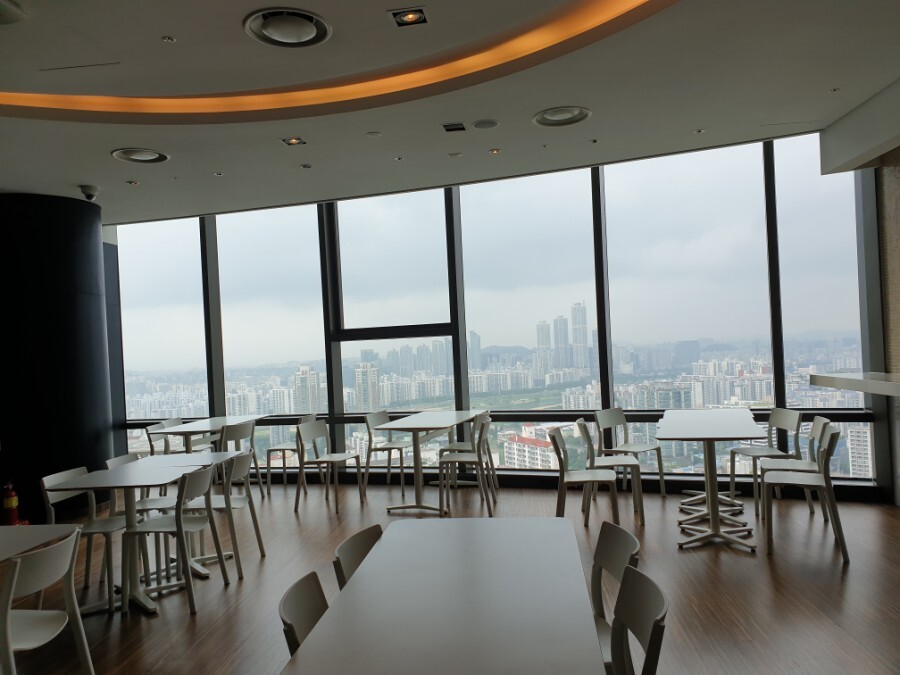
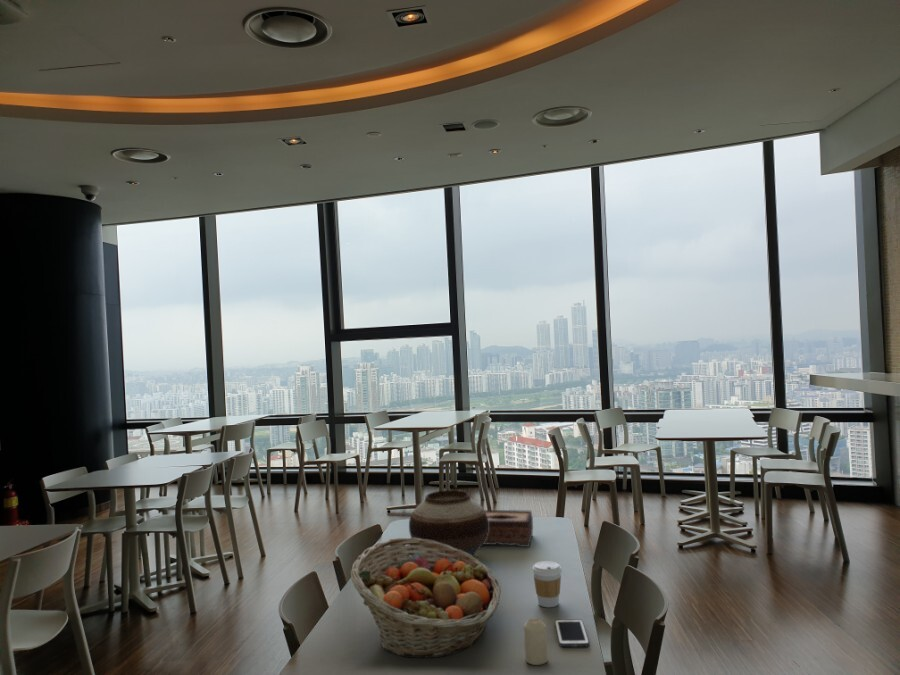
+ vase [408,489,488,556]
+ cell phone [554,618,590,648]
+ fruit basket [350,537,502,659]
+ candle [523,617,549,666]
+ tissue box [483,509,534,548]
+ coffee cup [532,560,563,608]
